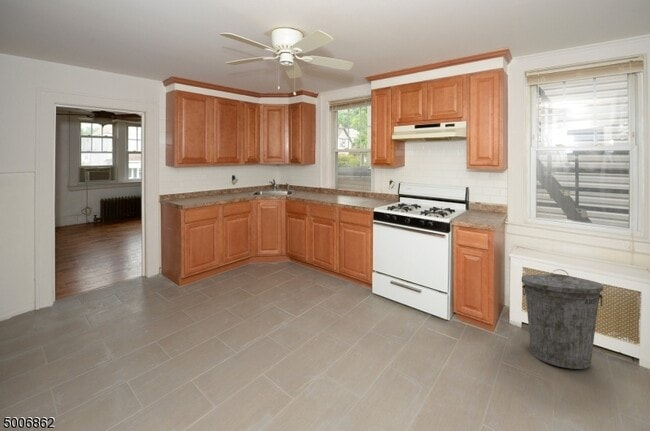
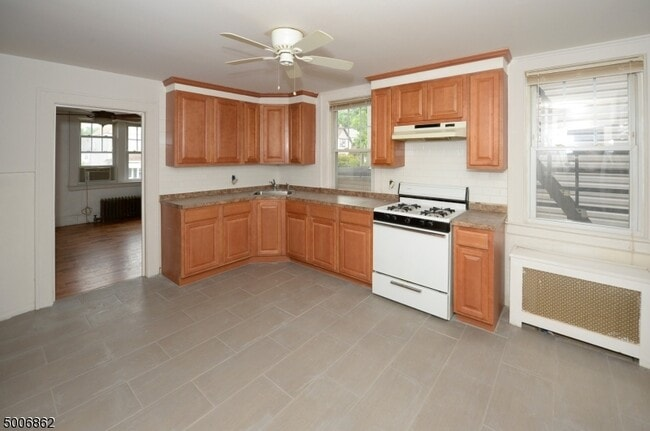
- trash can [521,268,604,370]
